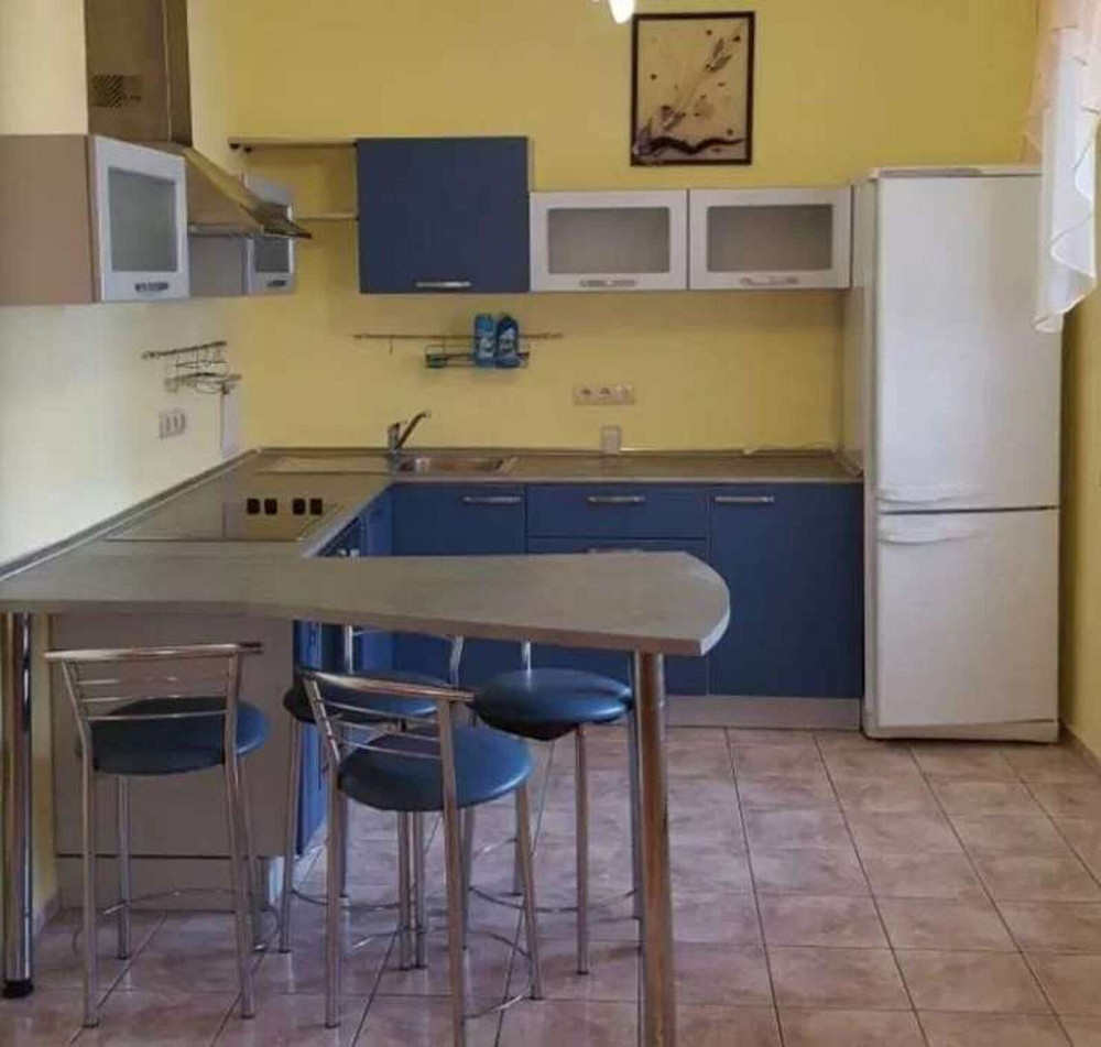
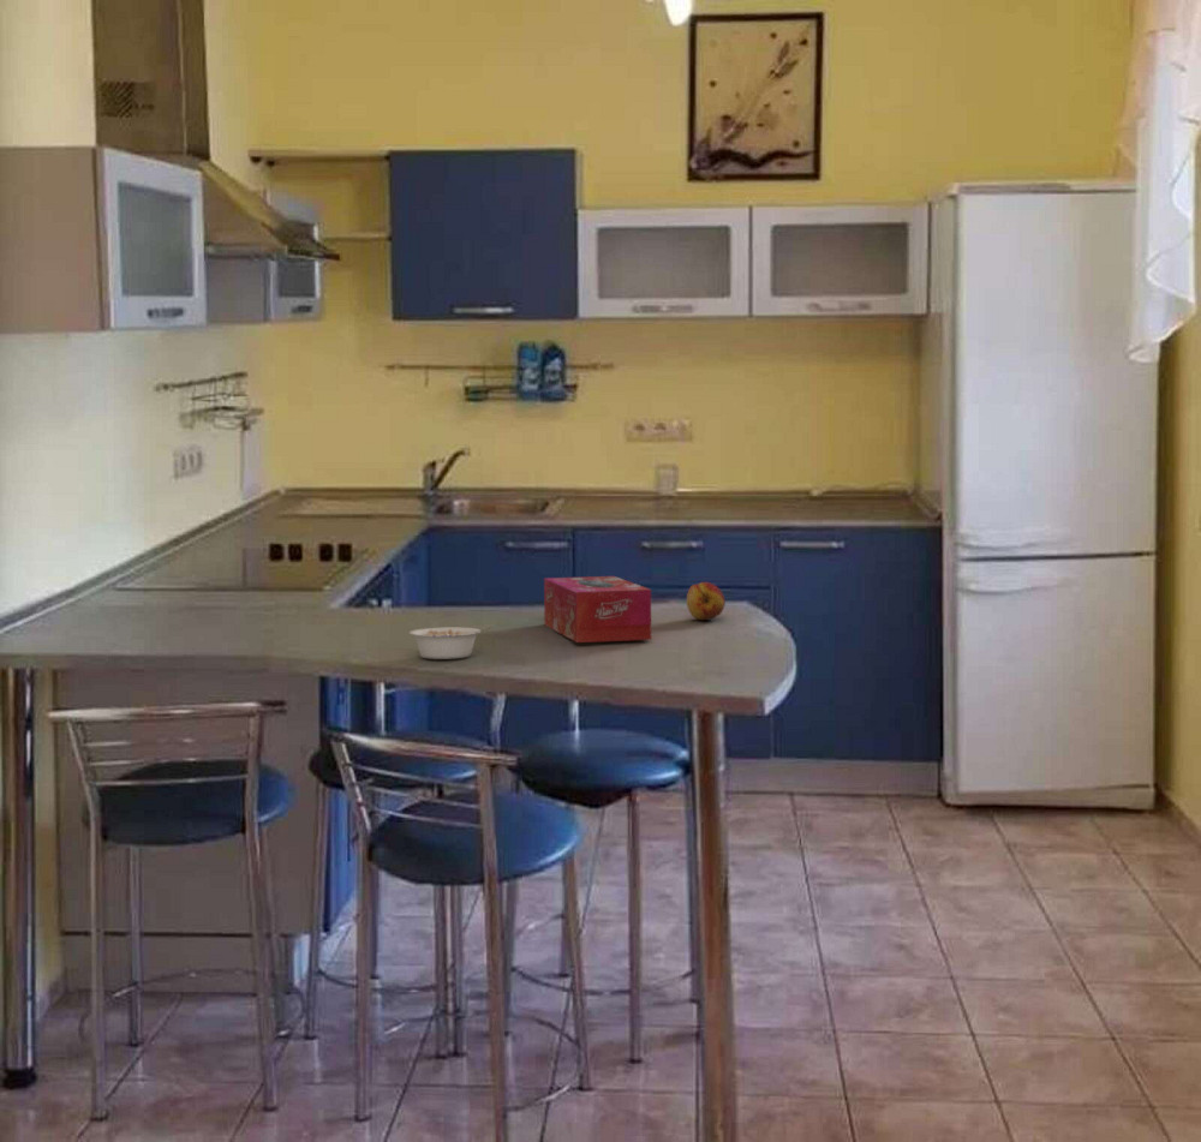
+ tissue box [543,575,652,644]
+ legume [408,626,492,660]
+ fruit [686,581,727,621]
